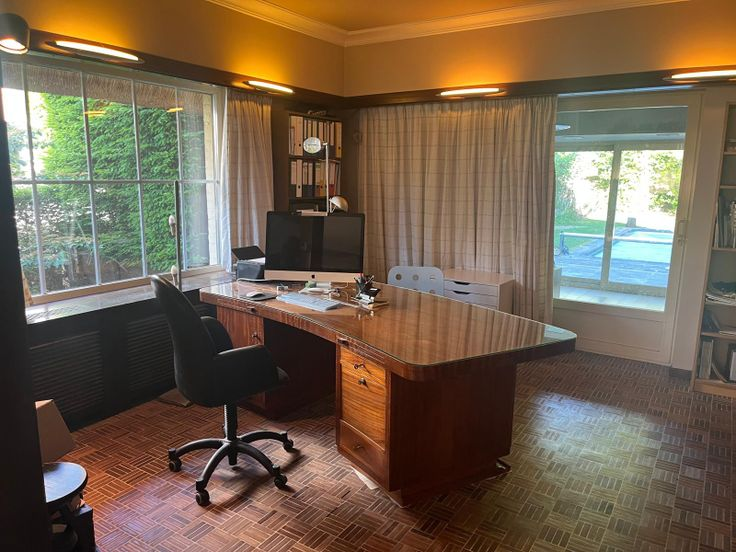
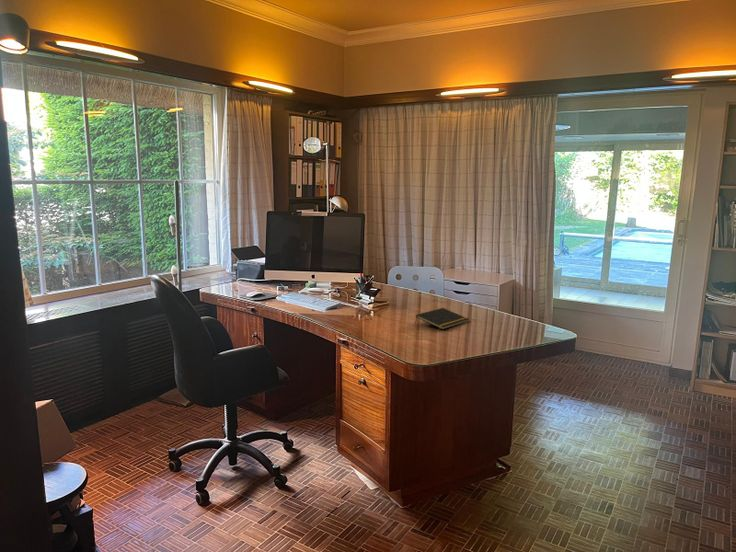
+ notepad [414,307,470,330]
